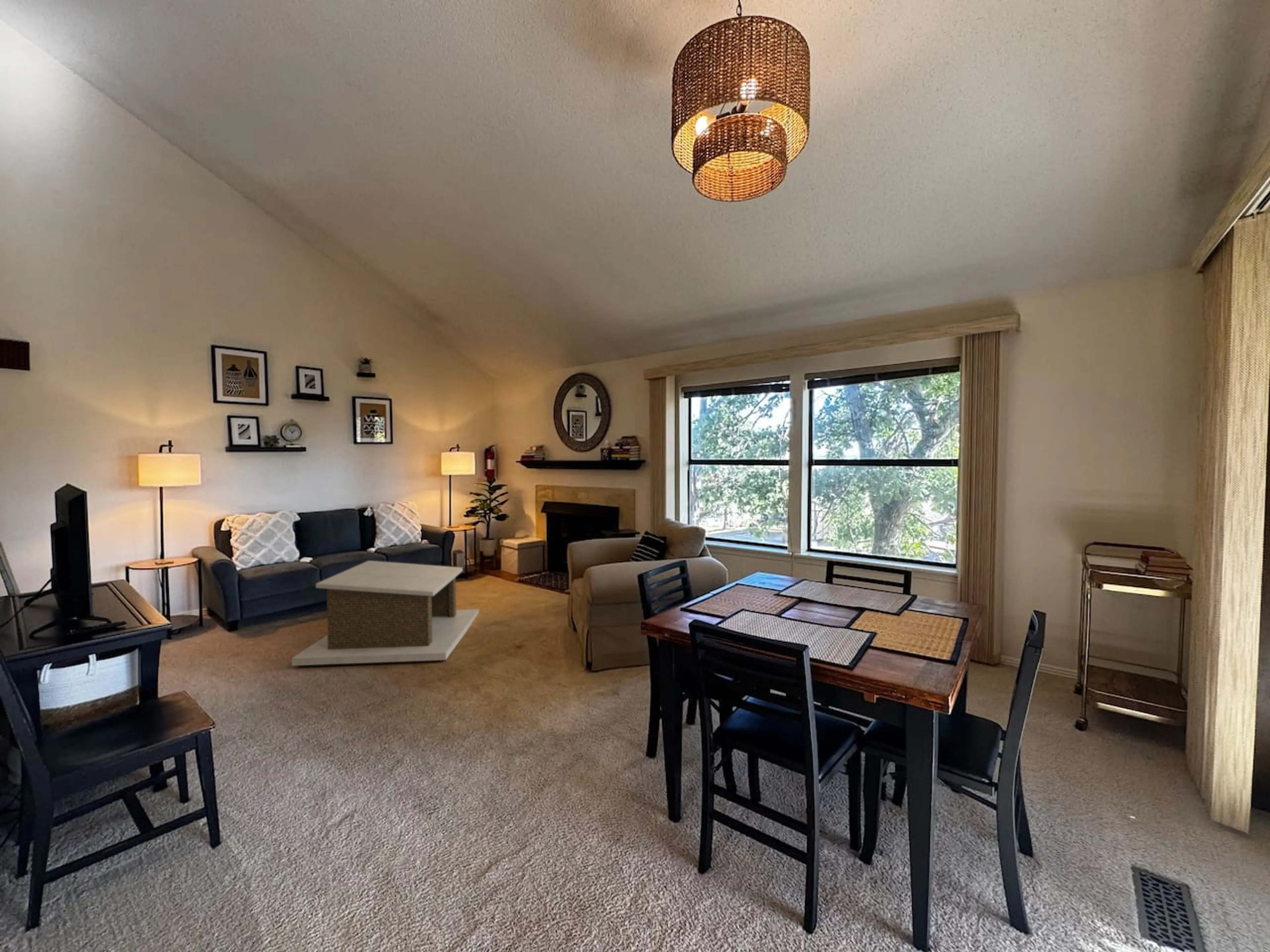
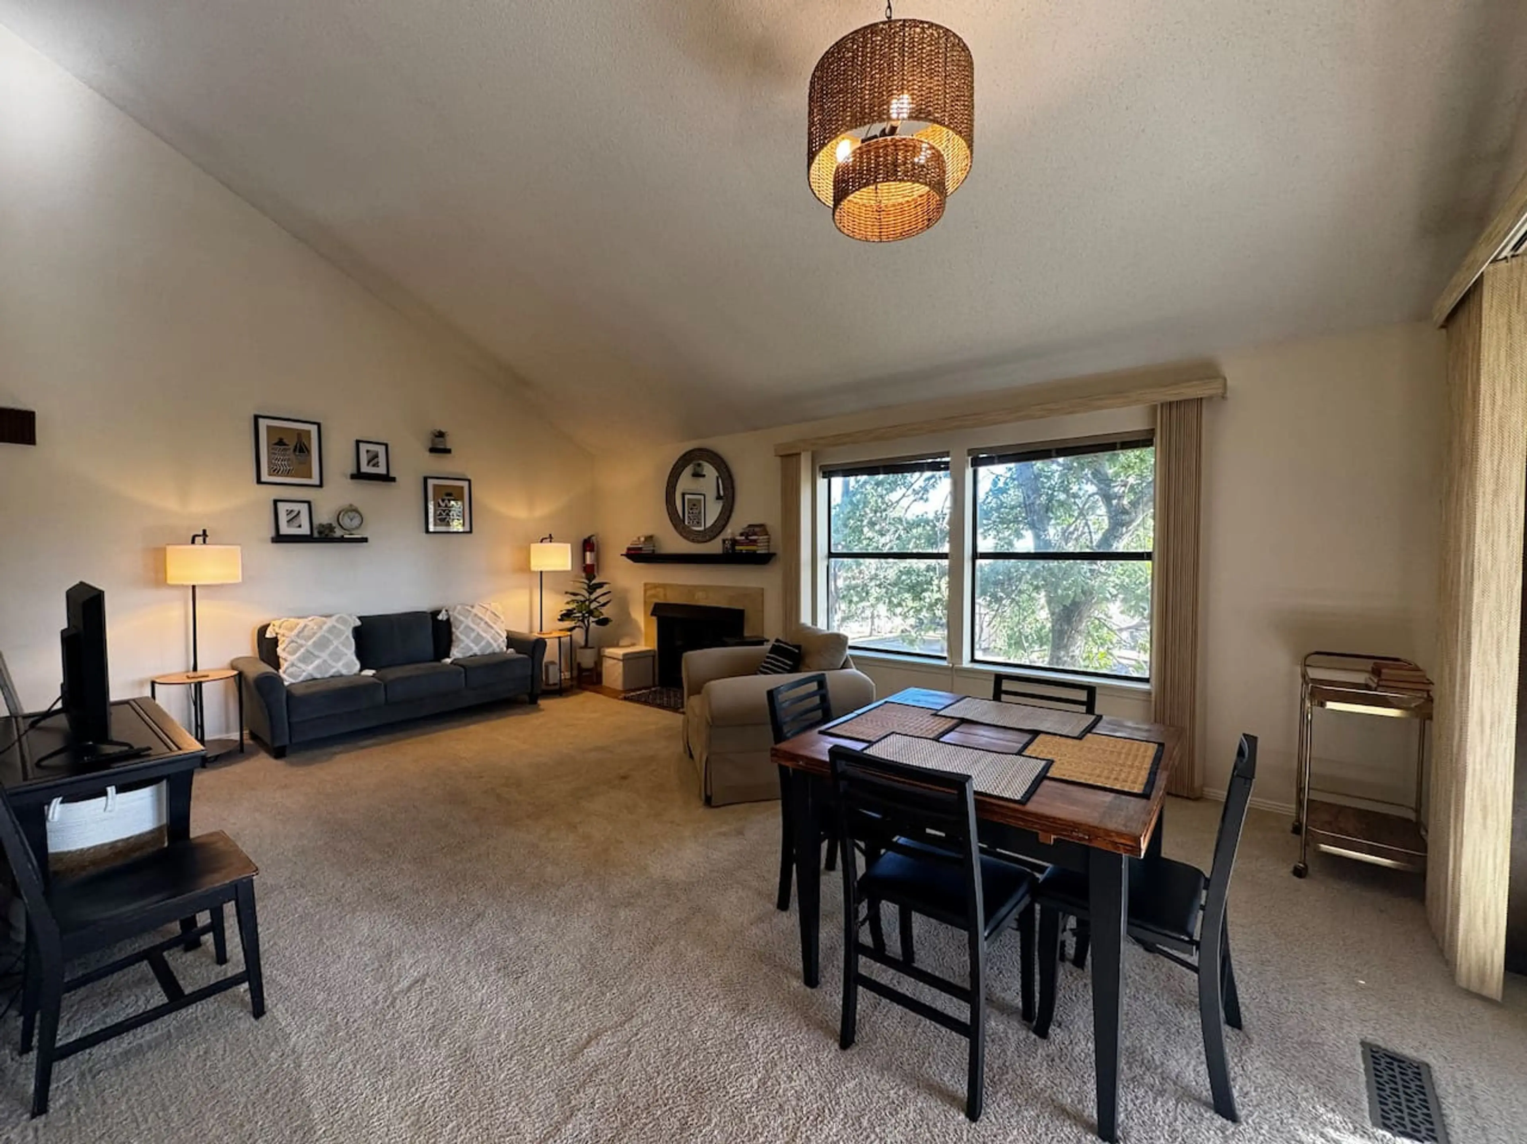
- coffee table [291,560,479,666]
